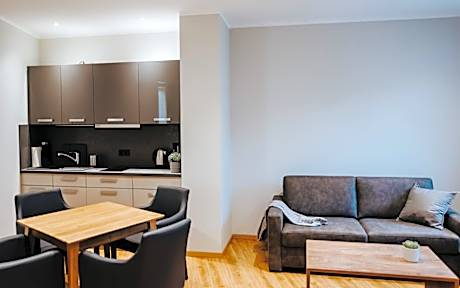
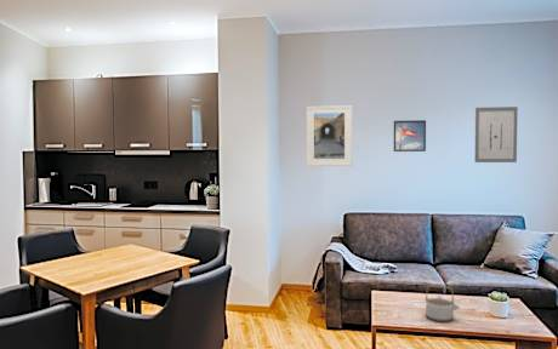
+ wall art [474,105,519,164]
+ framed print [306,104,353,167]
+ teapot [425,284,461,322]
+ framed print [393,119,427,153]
